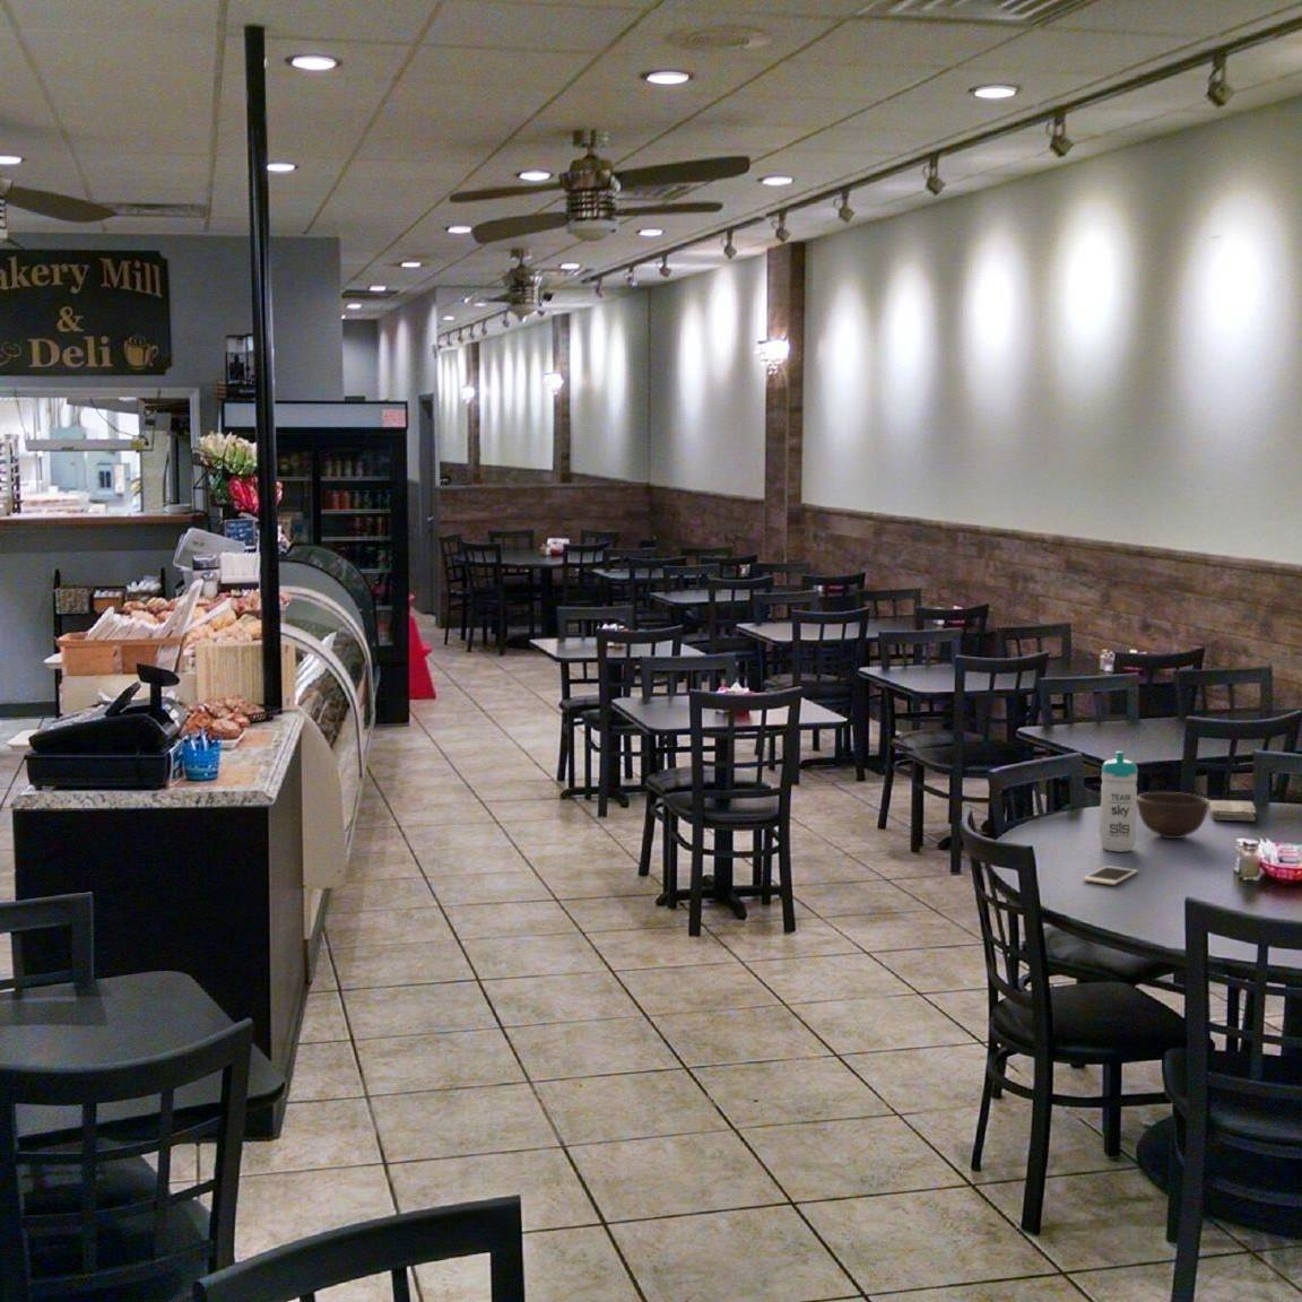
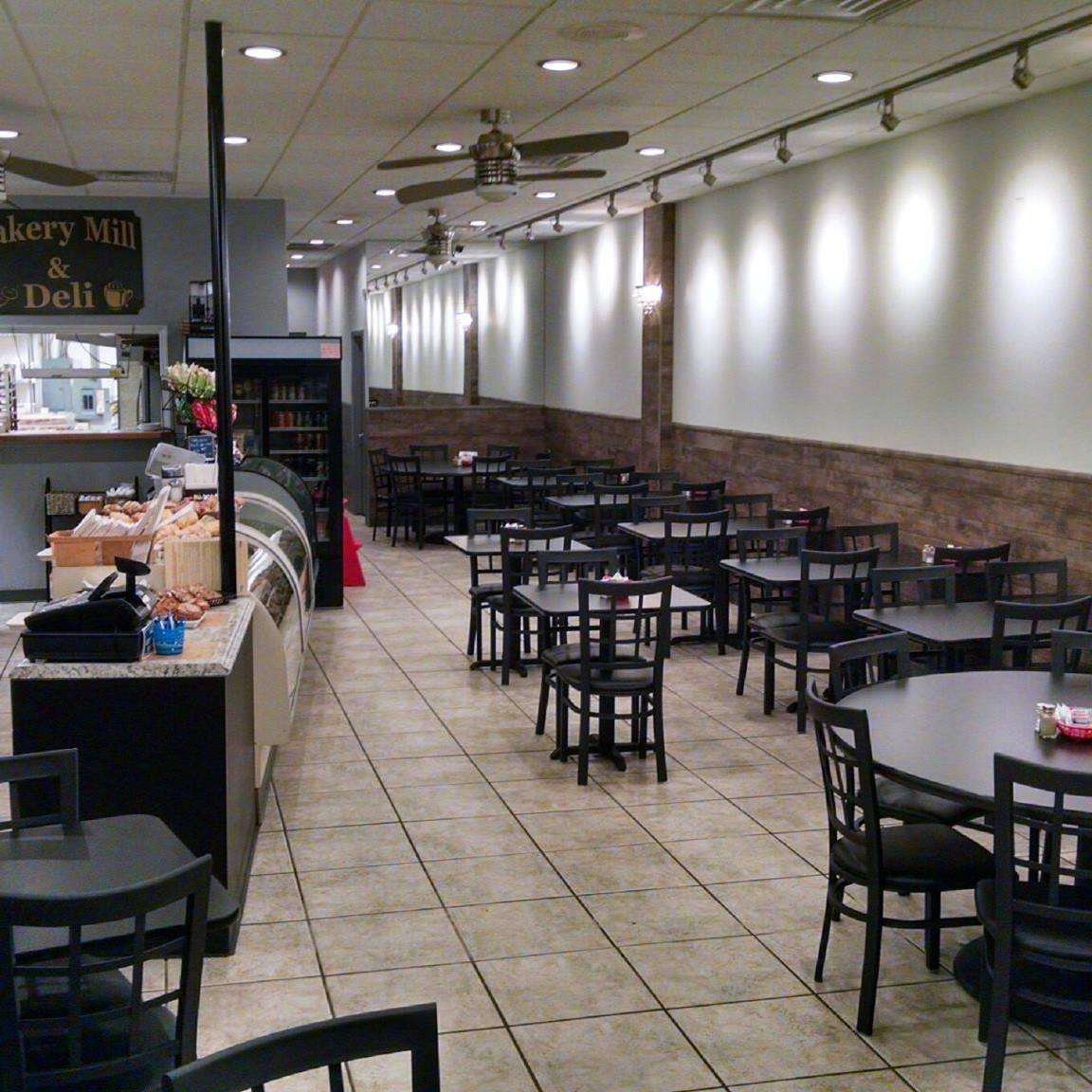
- washcloth [1208,800,1257,822]
- water bottle [1098,750,1140,852]
- bowl [1137,792,1210,839]
- cell phone [1081,864,1140,886]
